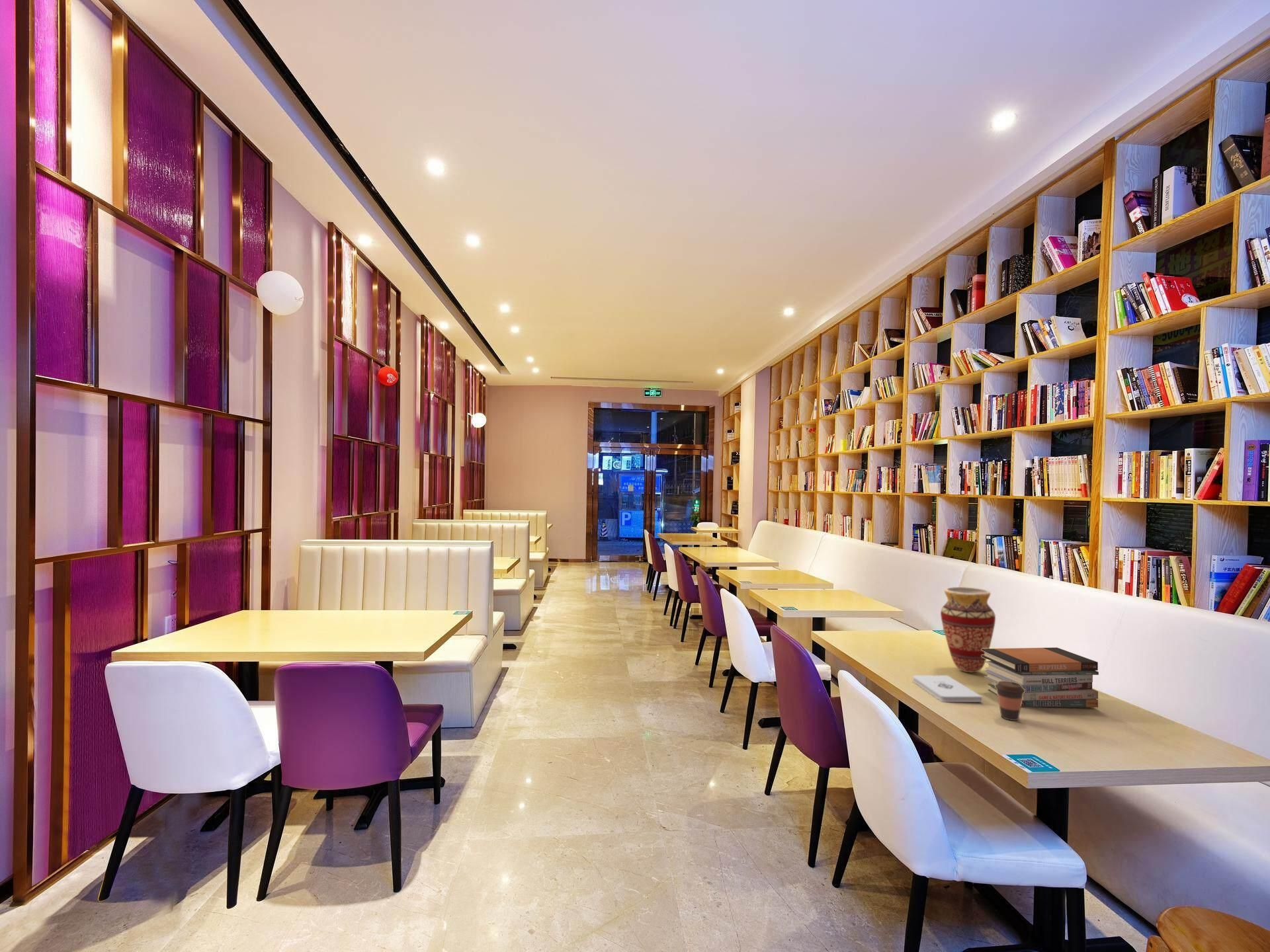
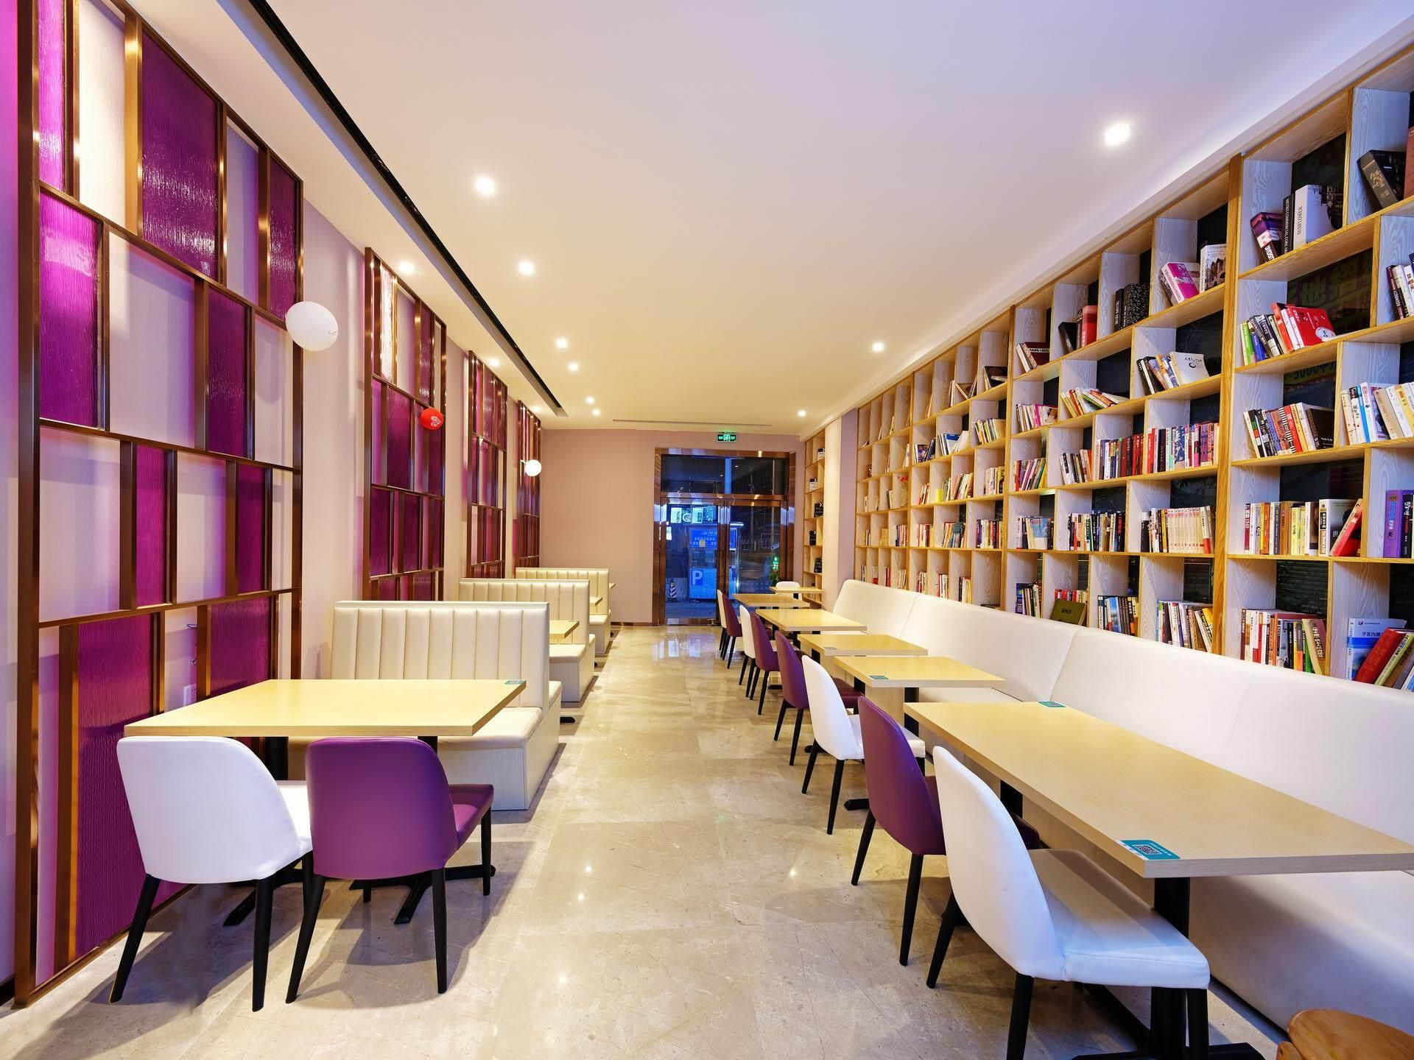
- book stack [982,647,1099,708]
- notepad [912,675,983,703]
- coffee cup [995,680,1025,721]
- vase [940,586,996,673]
